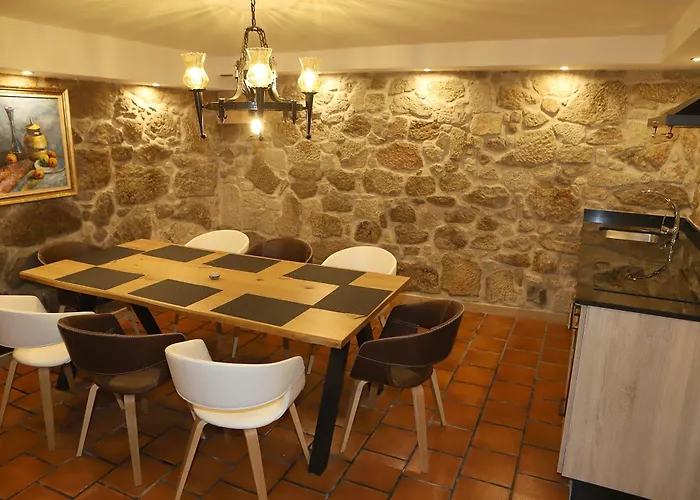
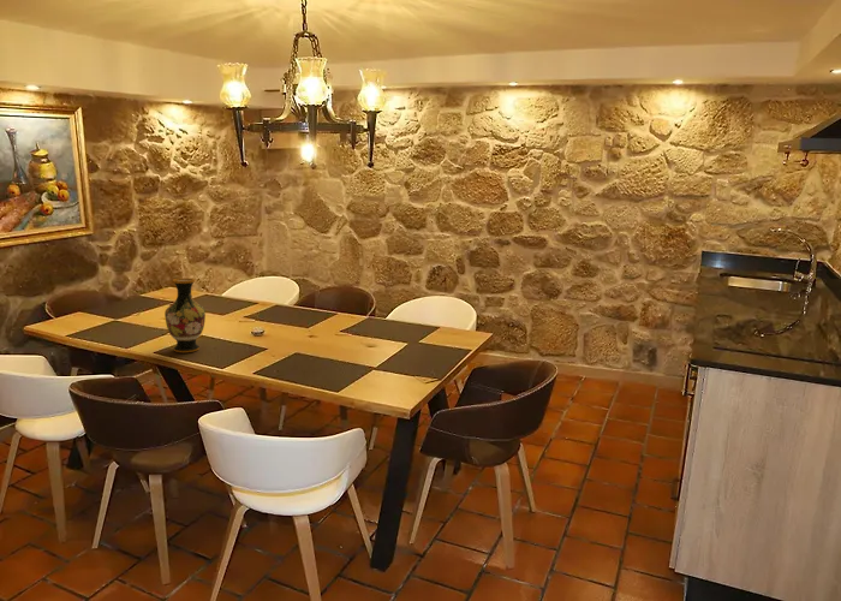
+ vase [163,276,207,353]
